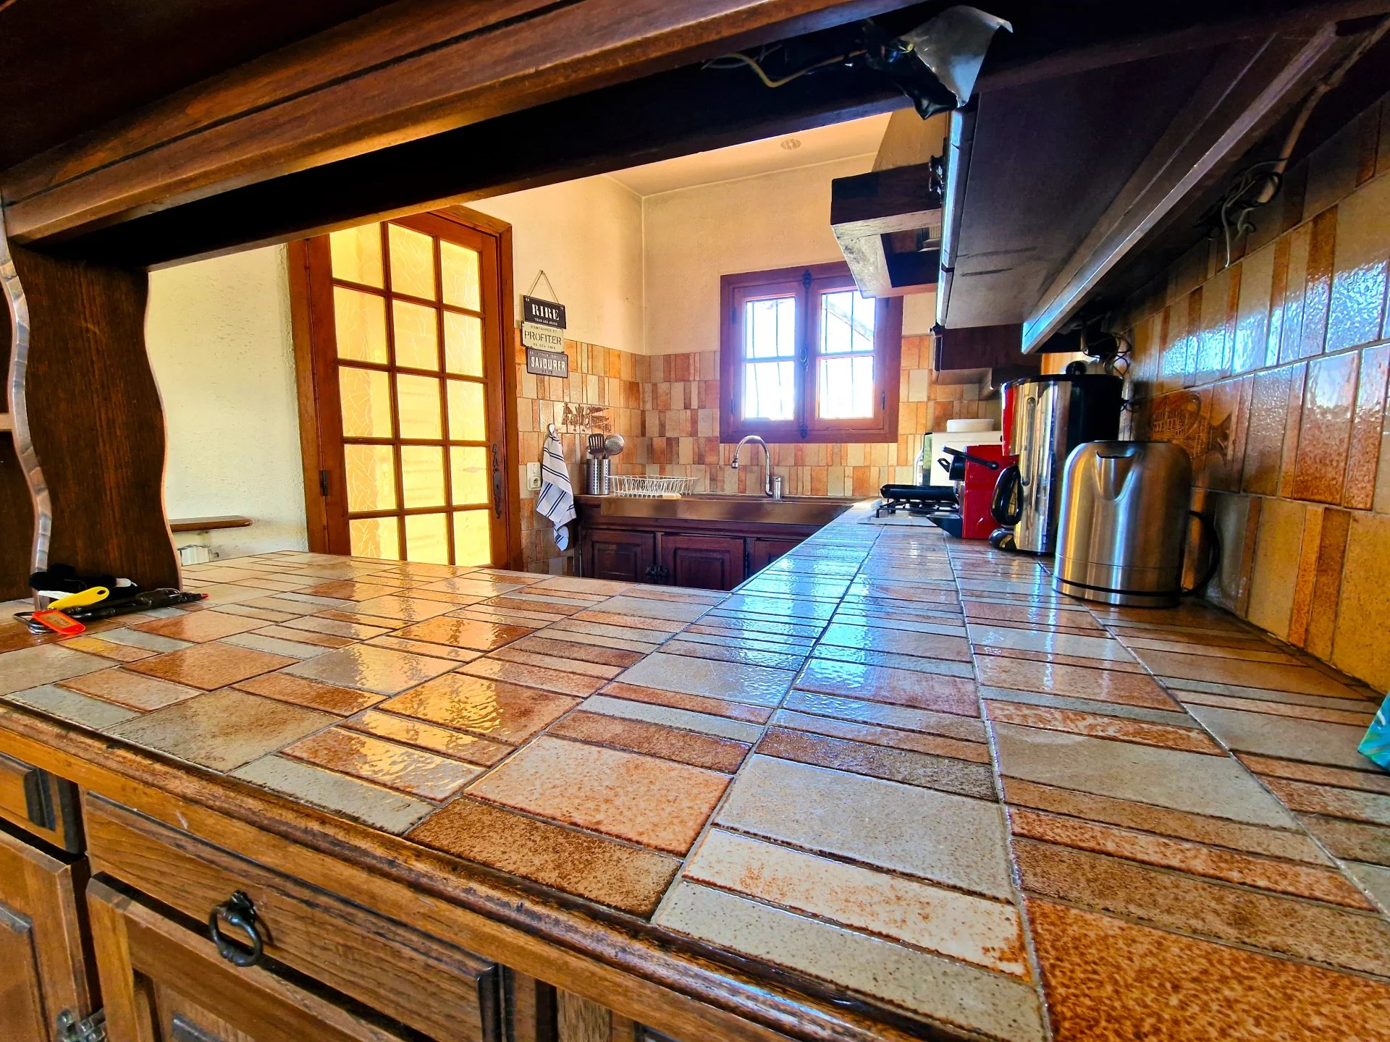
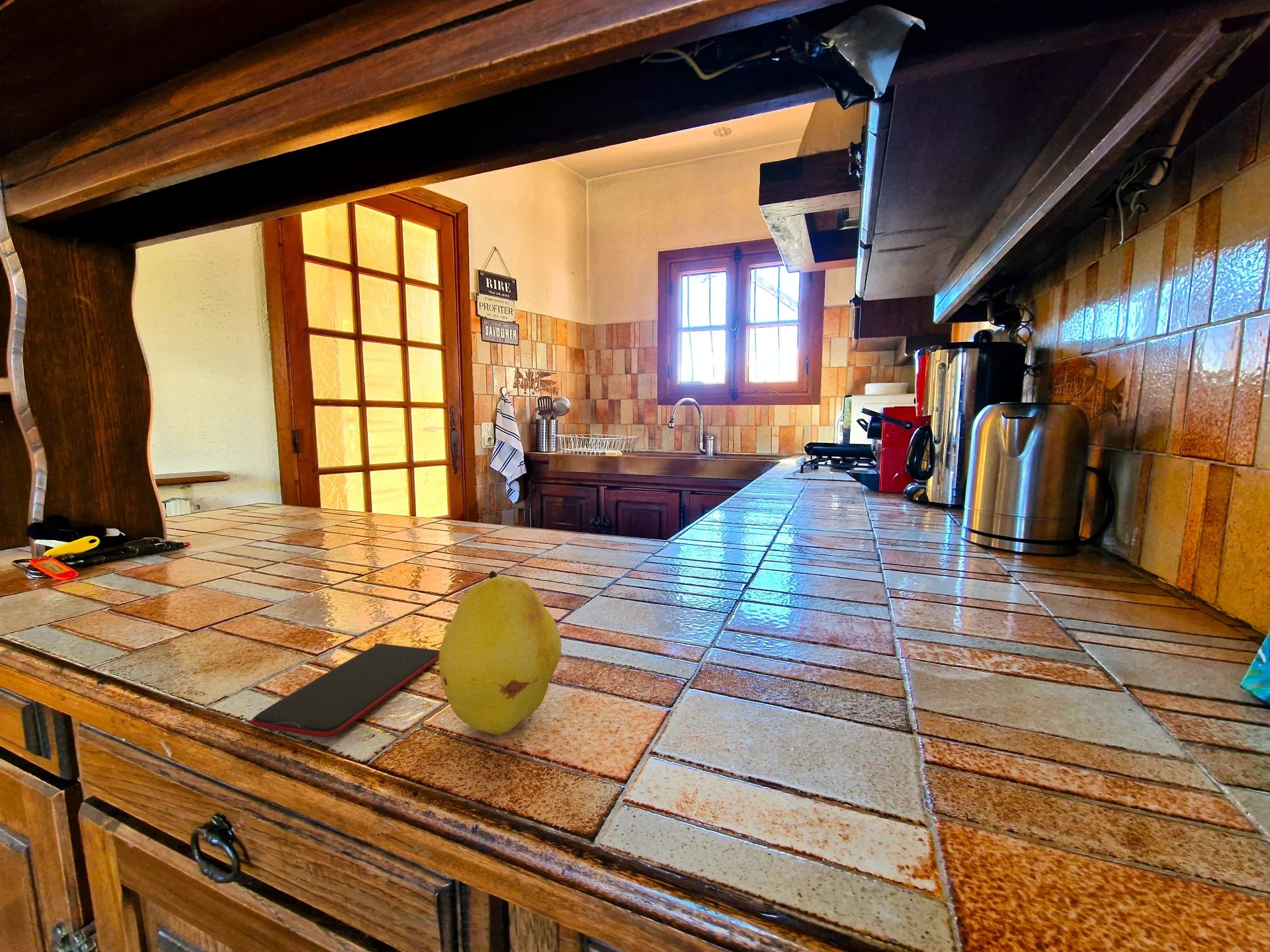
+ fruit [439,570,562,735]
+ smartphone [250,643,440,738]
